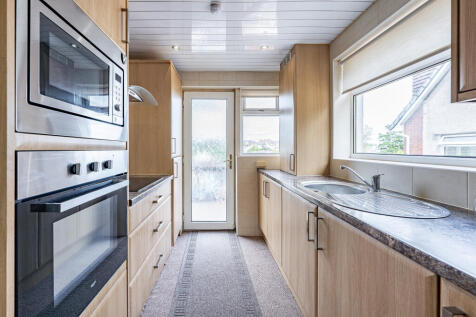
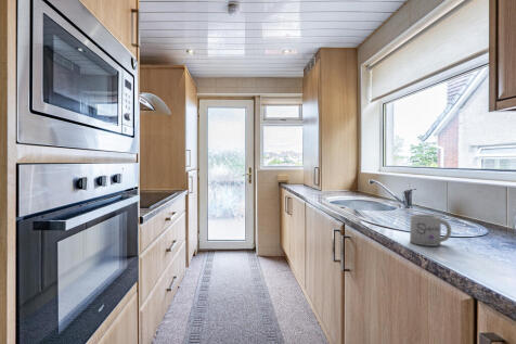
+ mug [409,213,452,247]
